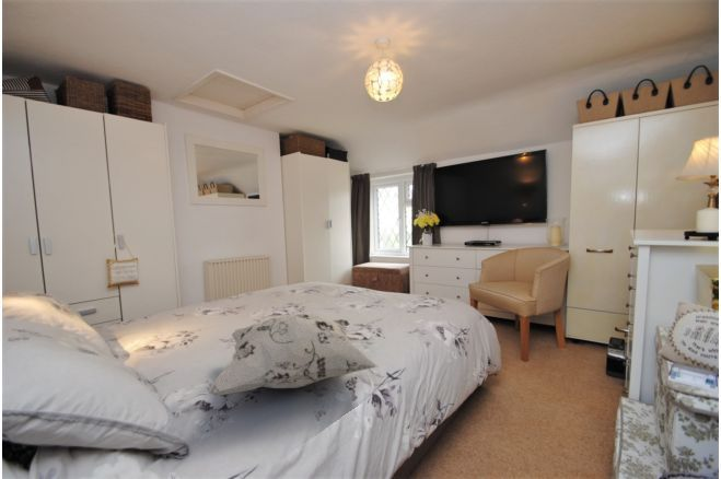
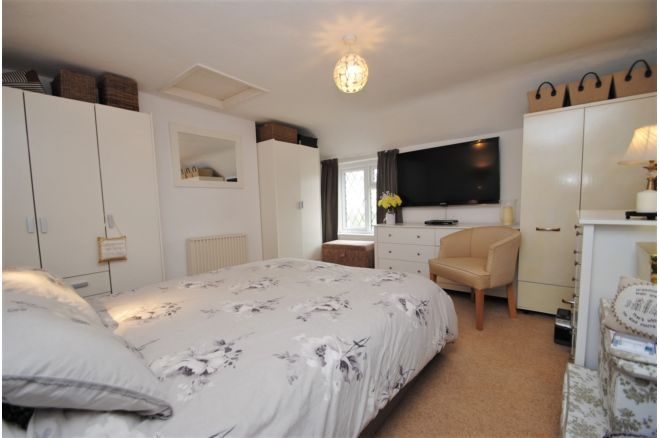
- decorative pillow [206,313,381,397]
